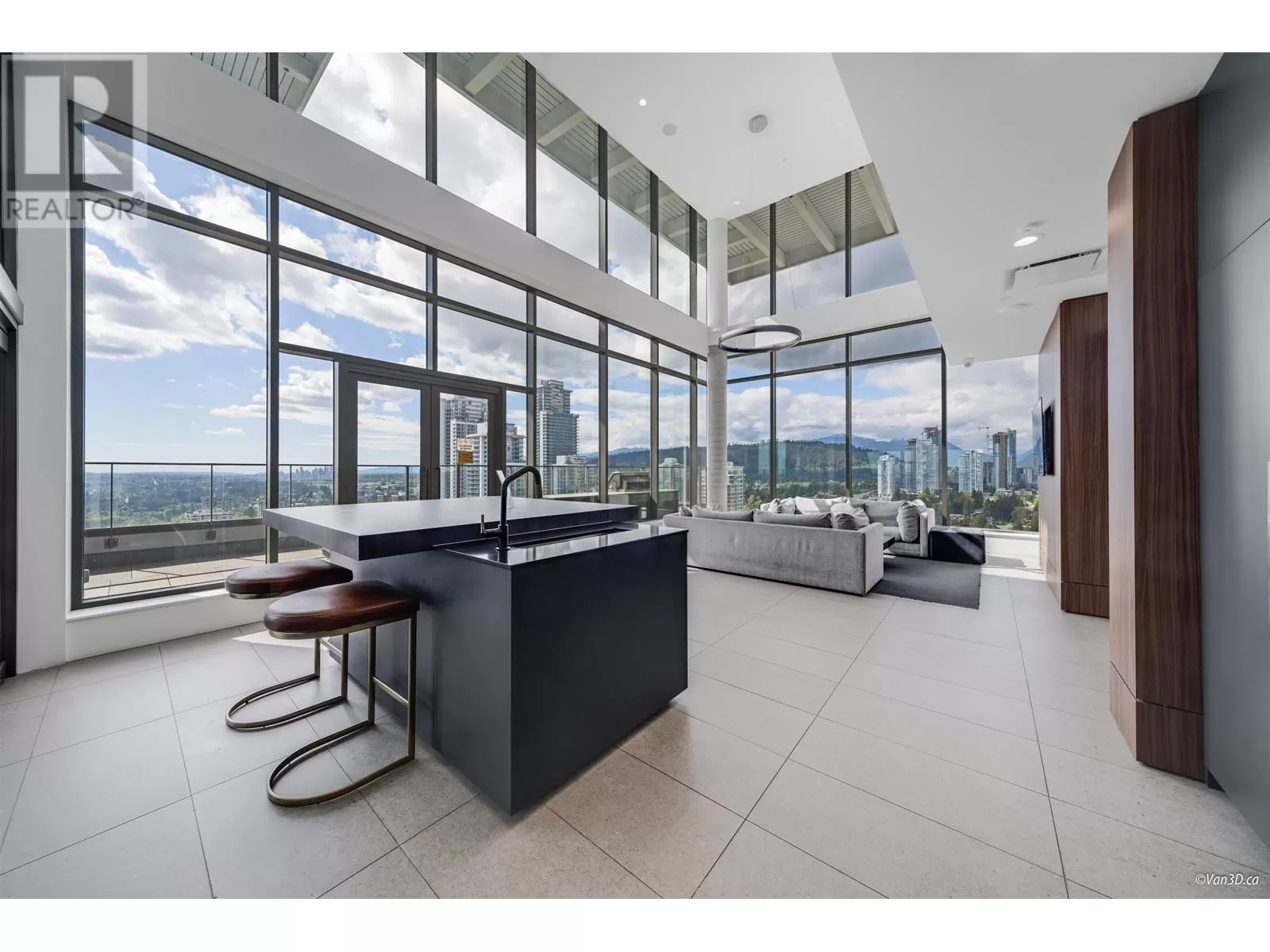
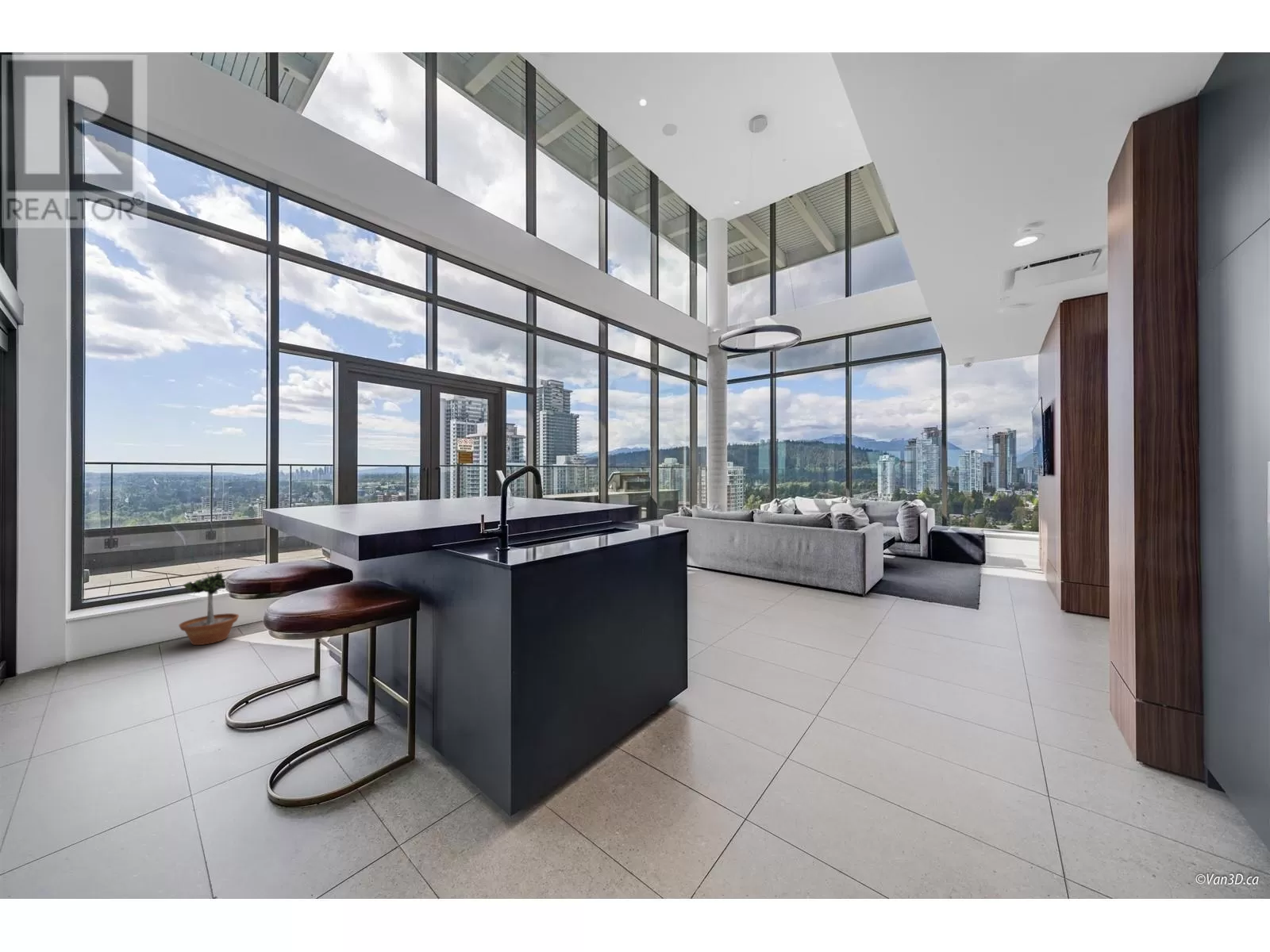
+ potted tree [178,567,240,646]
